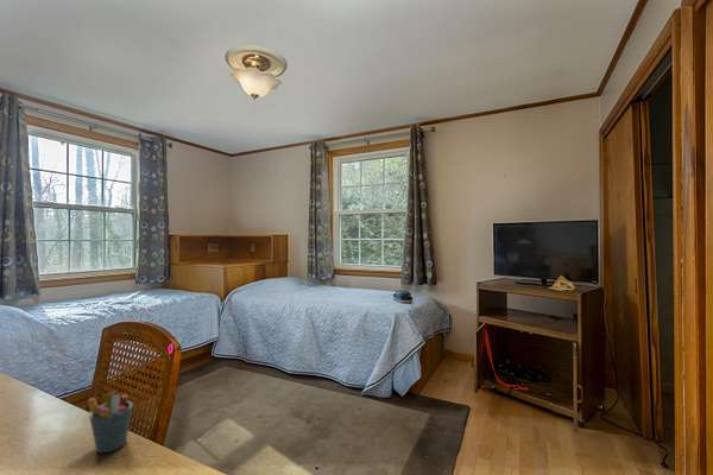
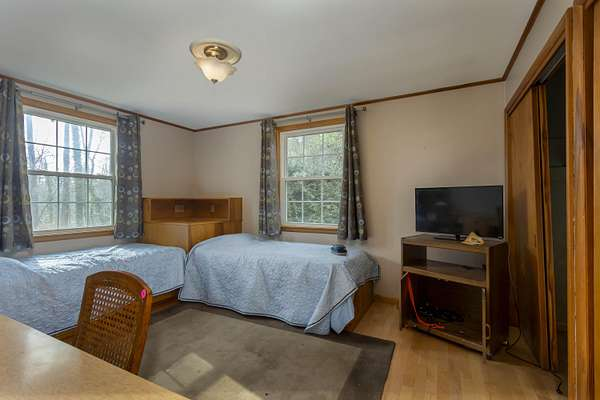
- pen holder [86,391,134,454]
